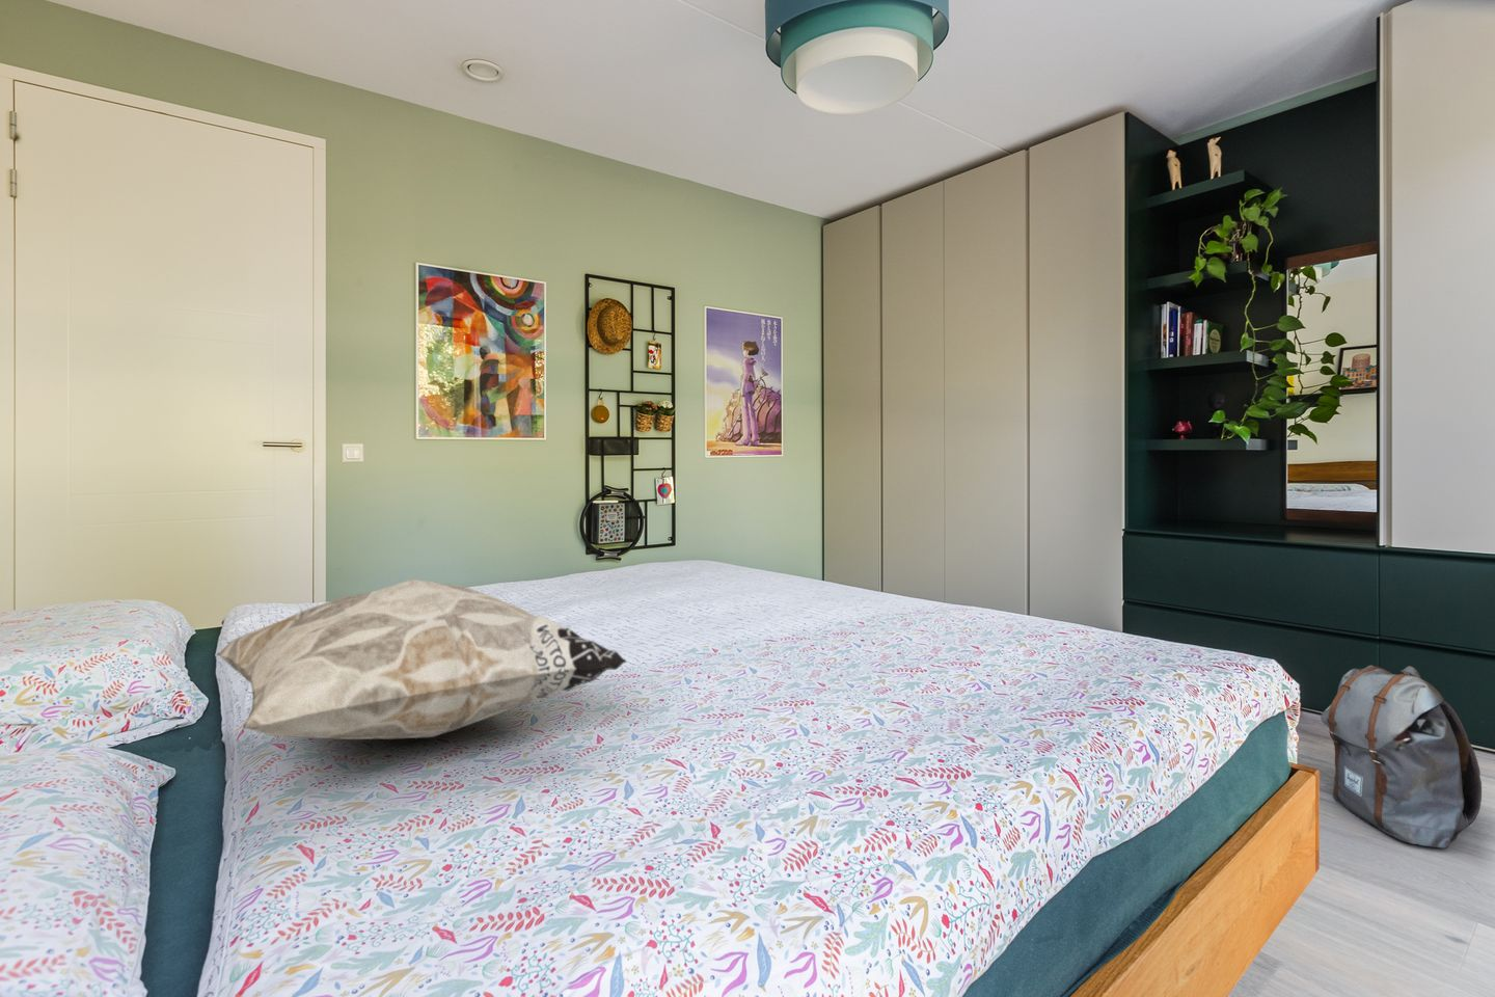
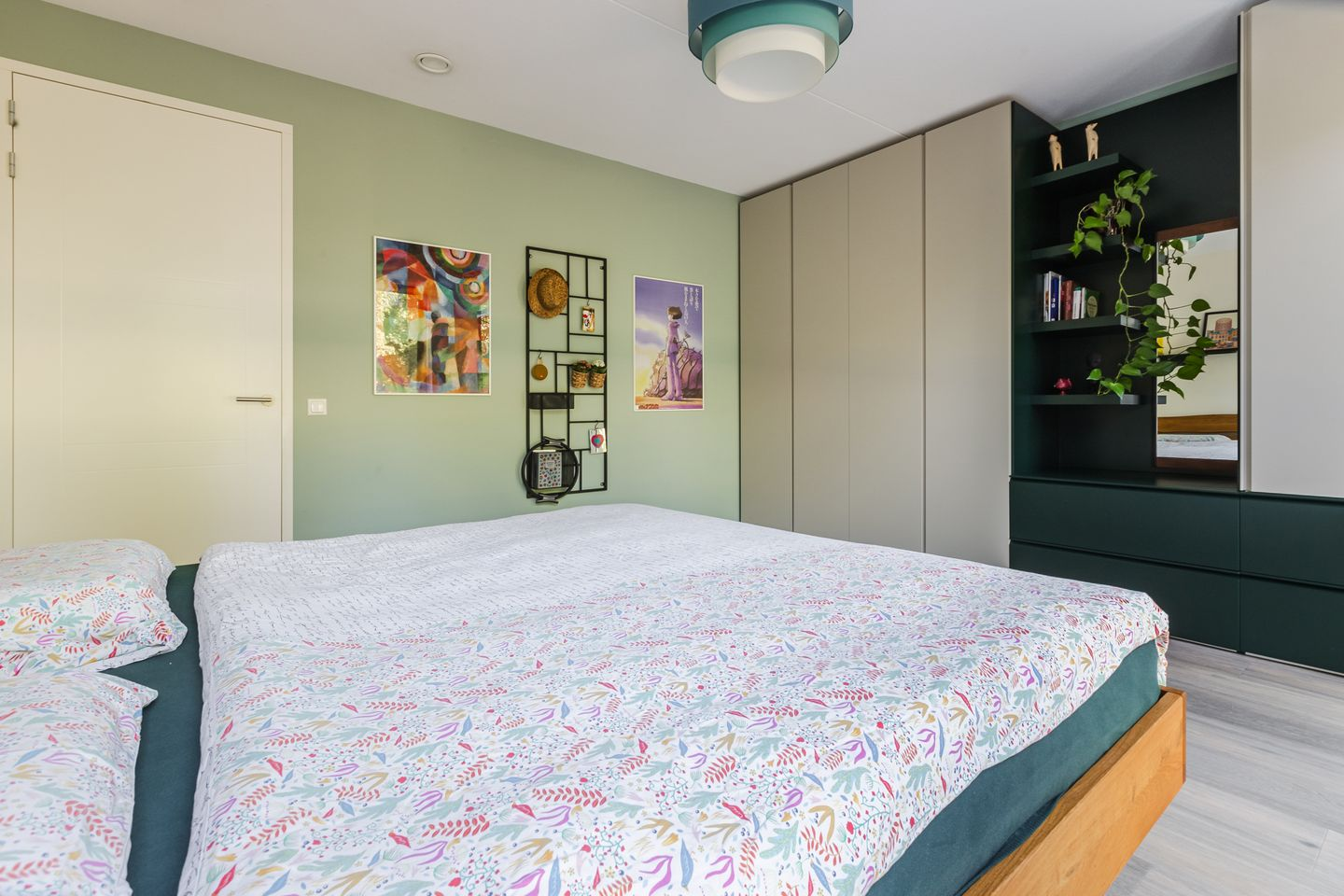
- backpack [1319,664,1483,849]
- decorative pillow [216,579,628,740]
